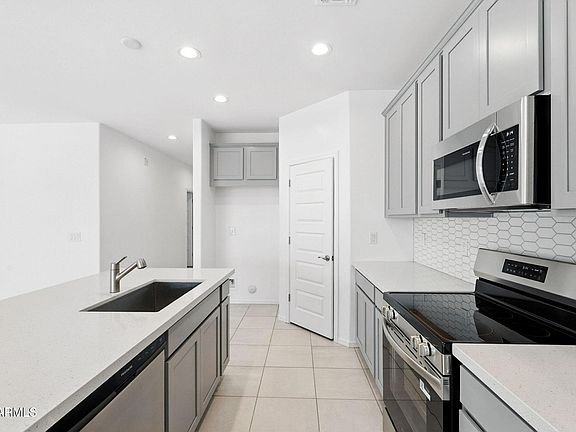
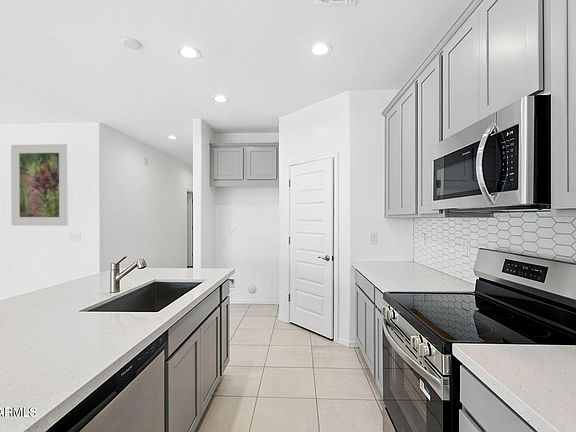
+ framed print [10,143,69,227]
